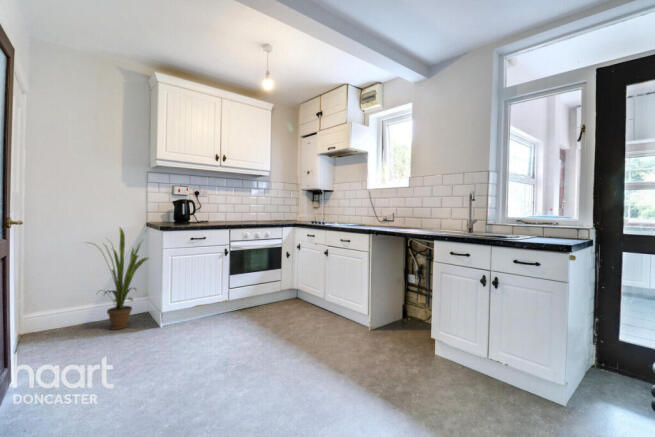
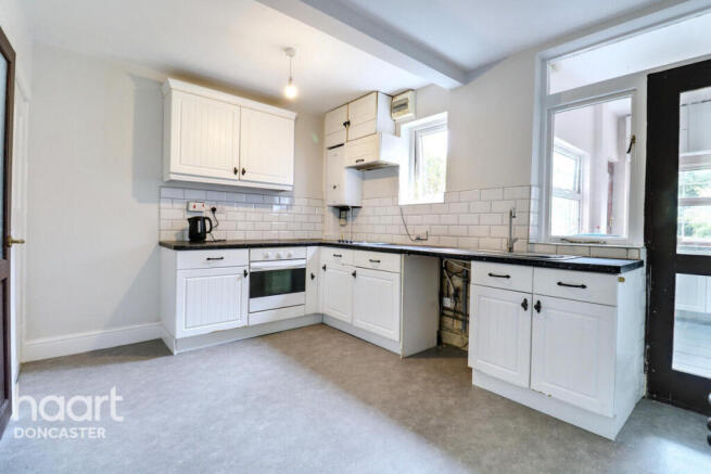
- house plant [84,226,150,331]
